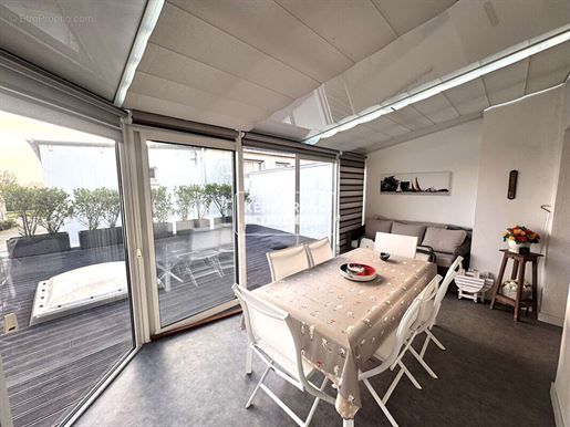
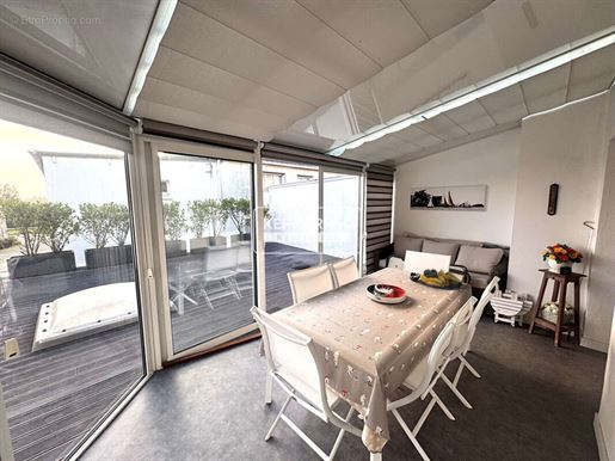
+ fruit bowl [418,268,465,291]
